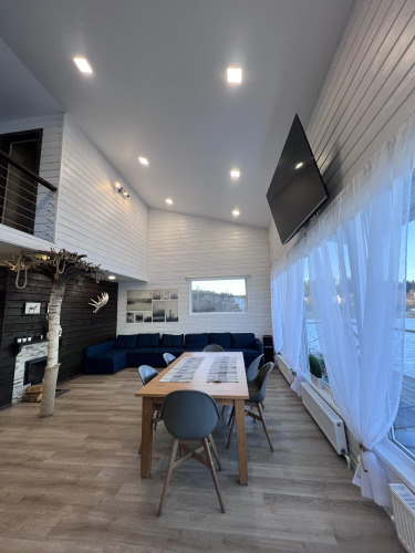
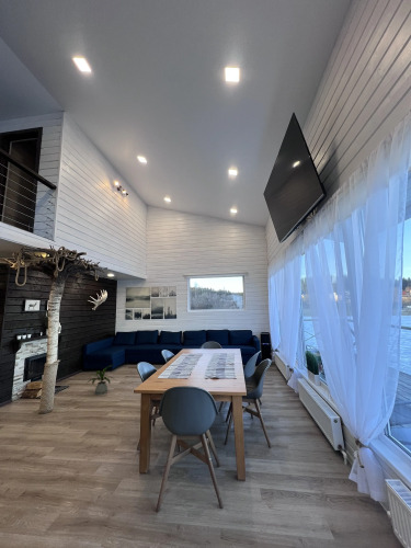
+ house plant [87,364,115,396]
